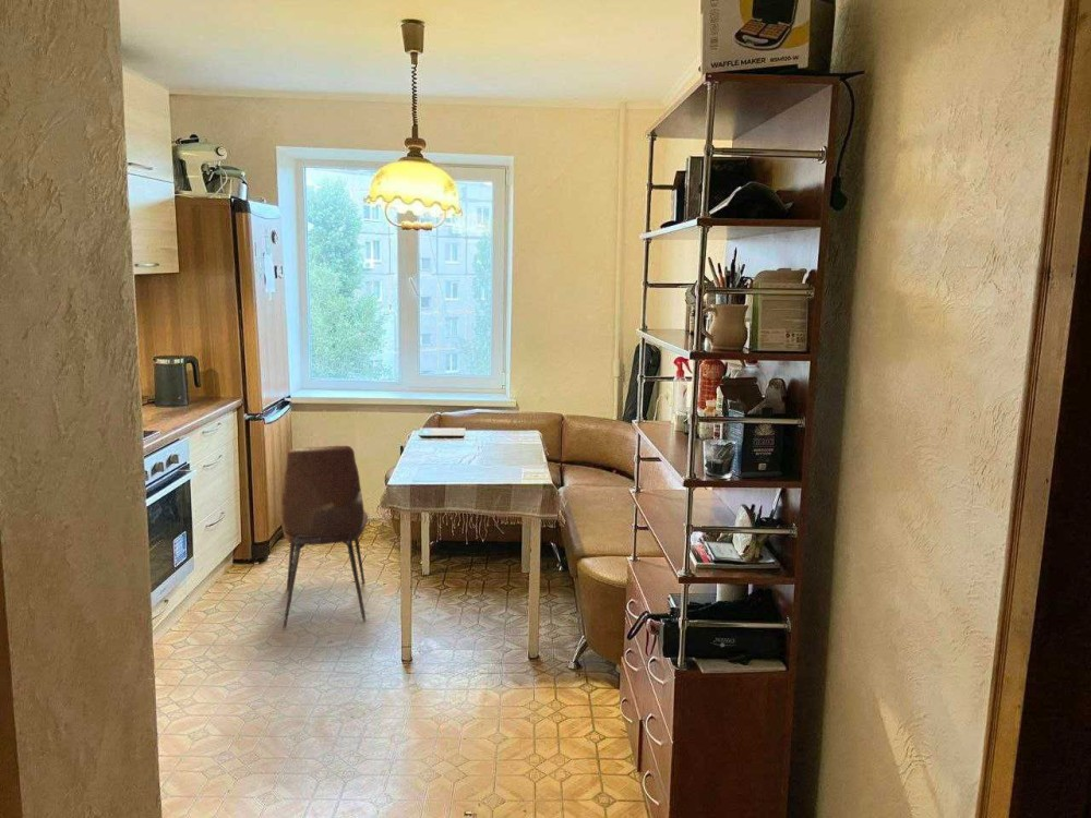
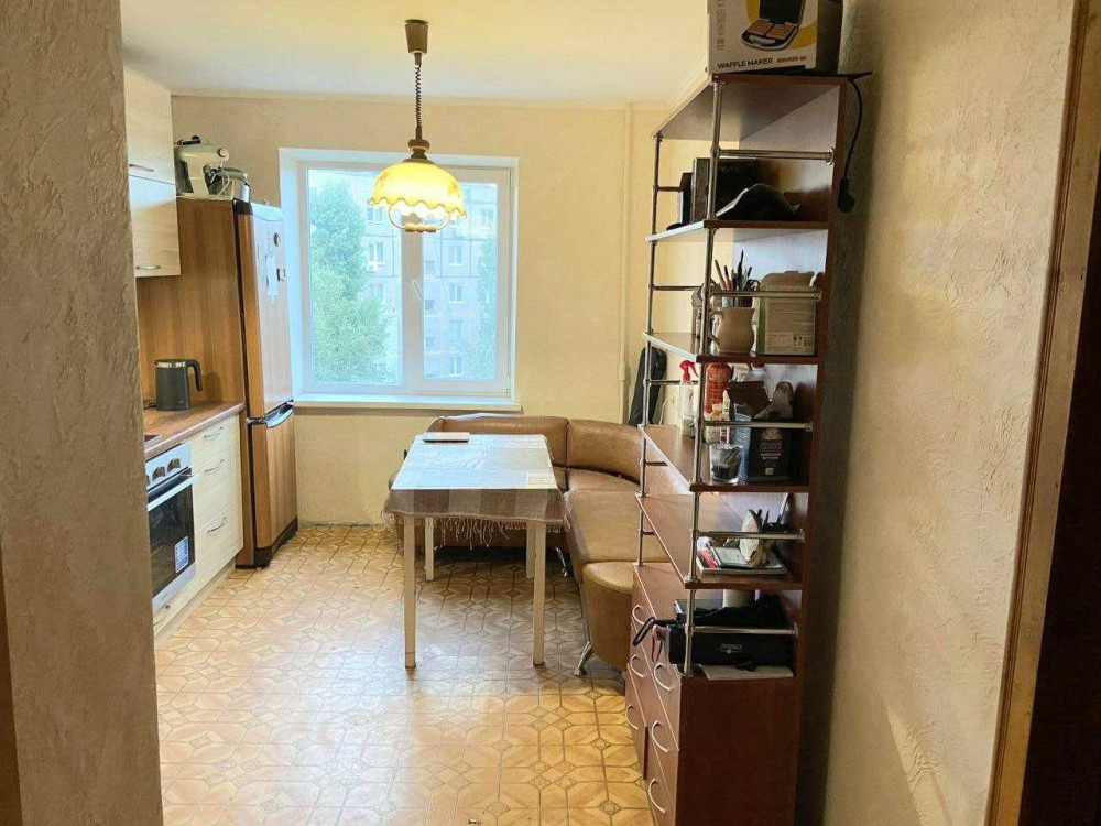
- dining chair [279,445,369,630]
